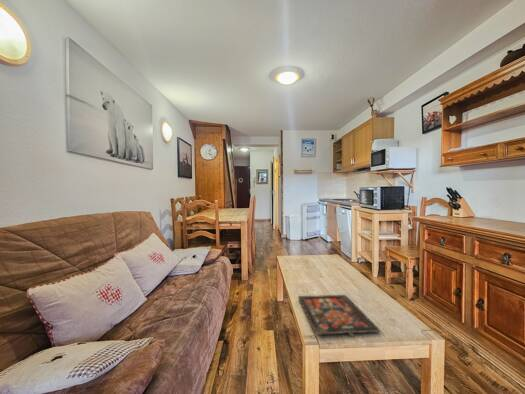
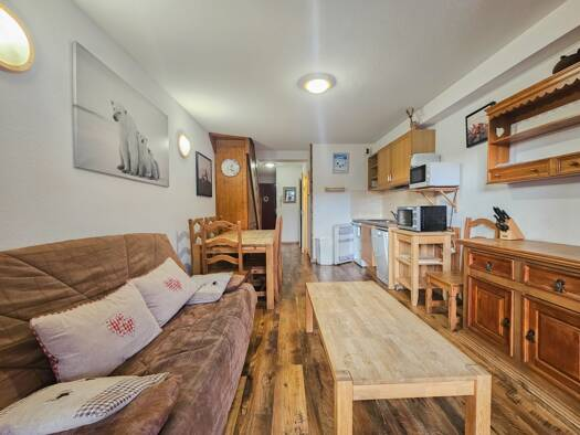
- board game [297,294,381,337]
